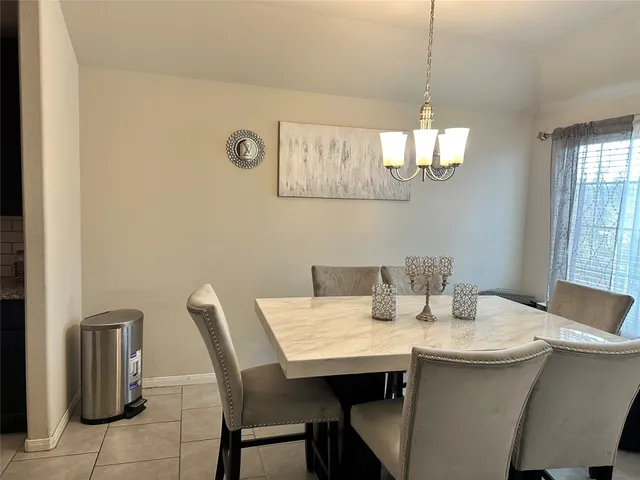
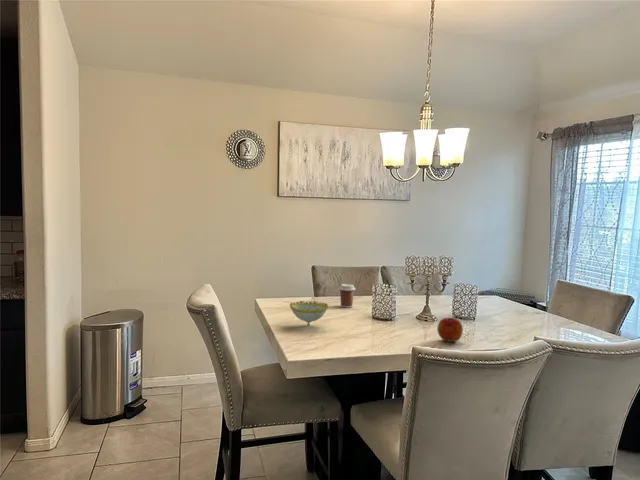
+ apple [436,317,464,343]
+ coffee cup [338,283,356,309]
+ decorative bowl [289,300,330,327]
